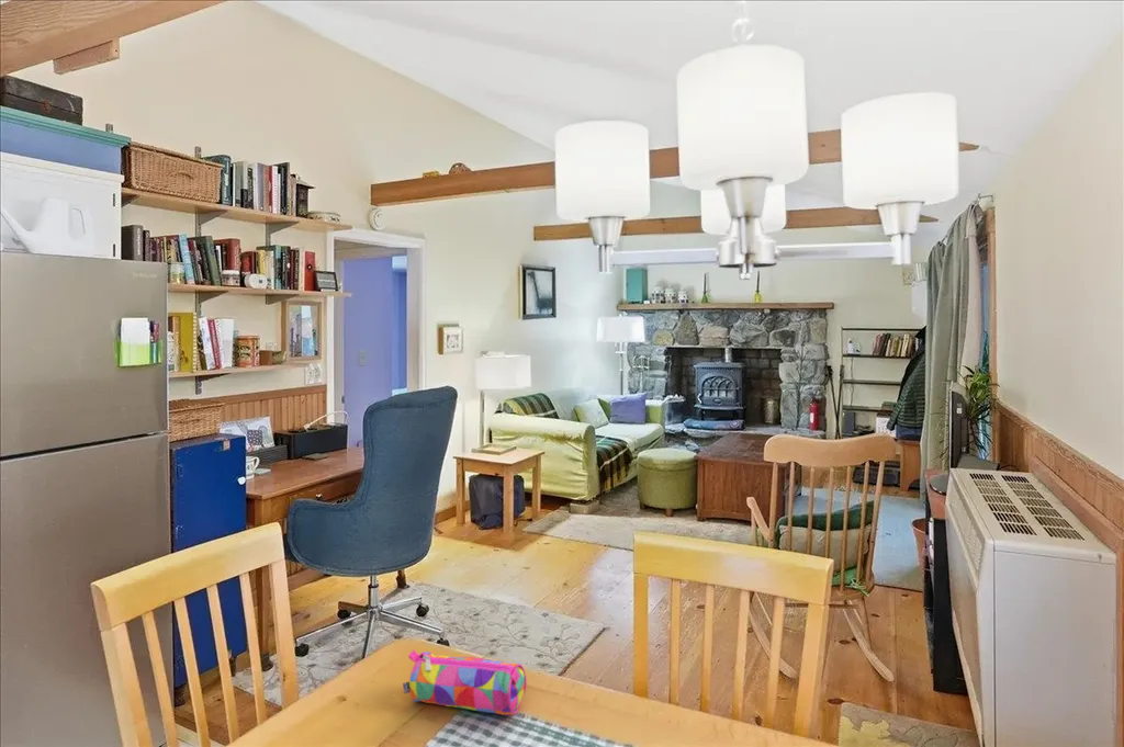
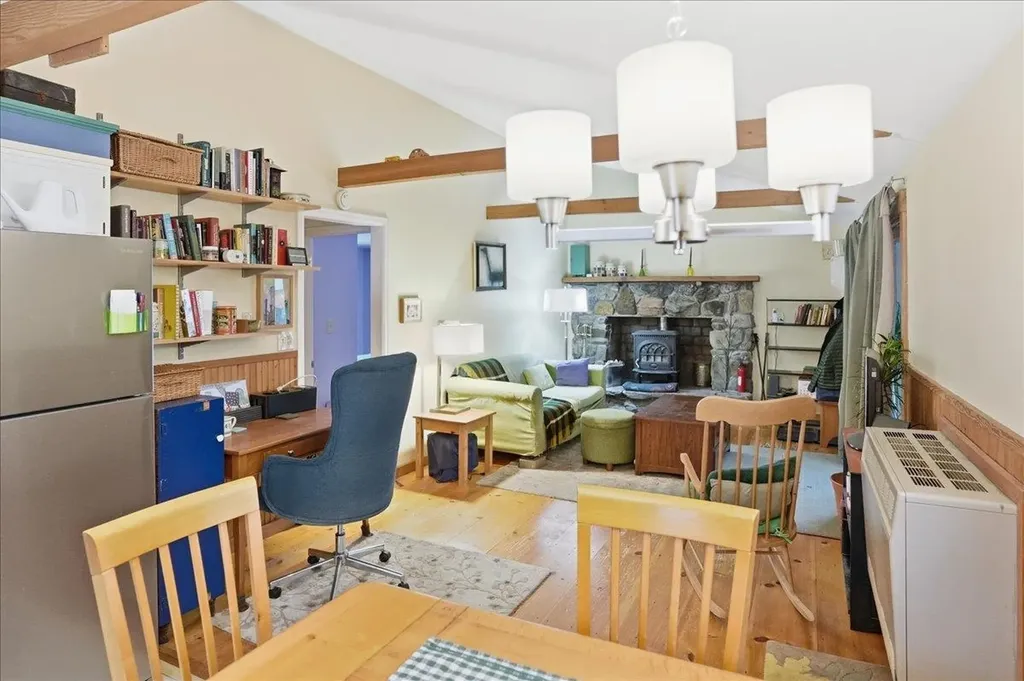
- pencil case [402,648,527,716]
